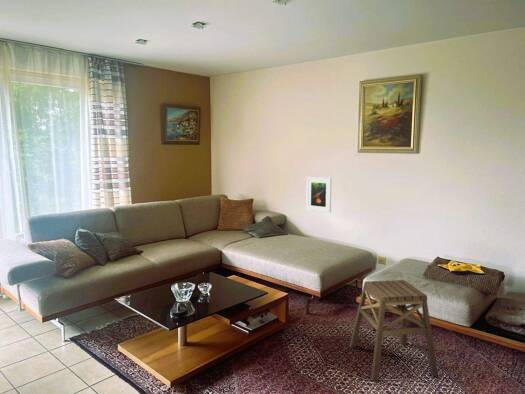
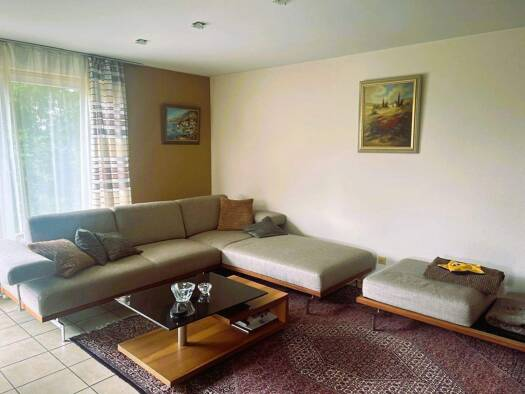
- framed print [305,176,332,214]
- stool [348,279,439,382]
